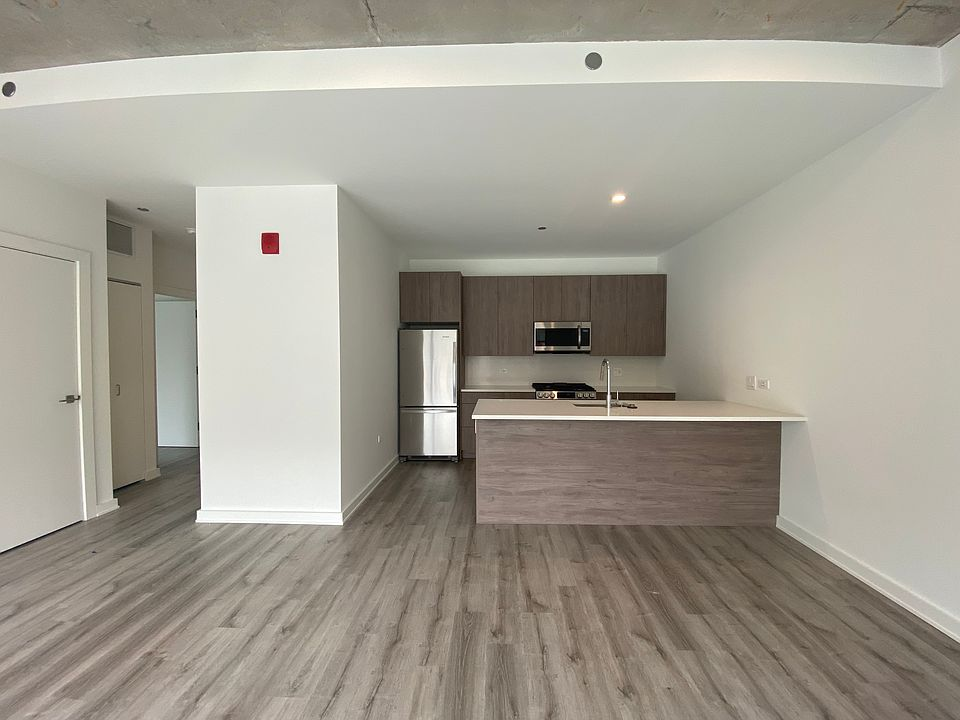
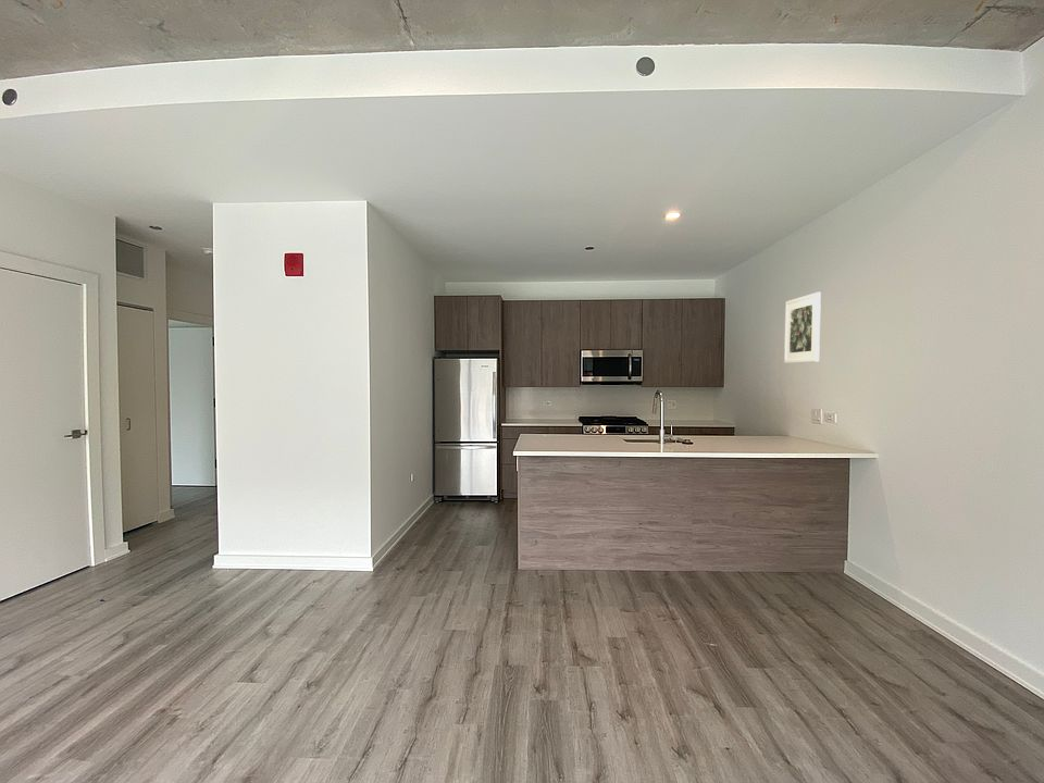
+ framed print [783,291,822,364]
